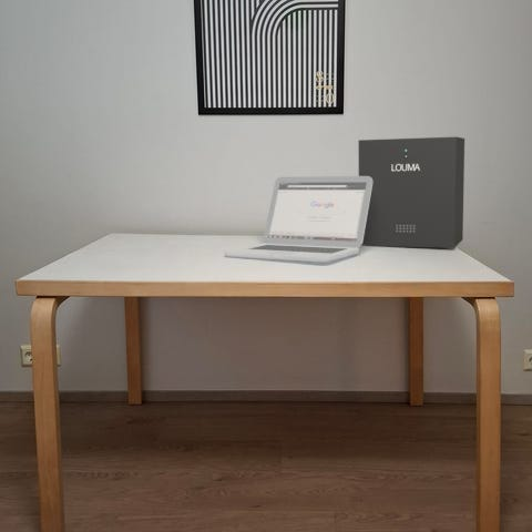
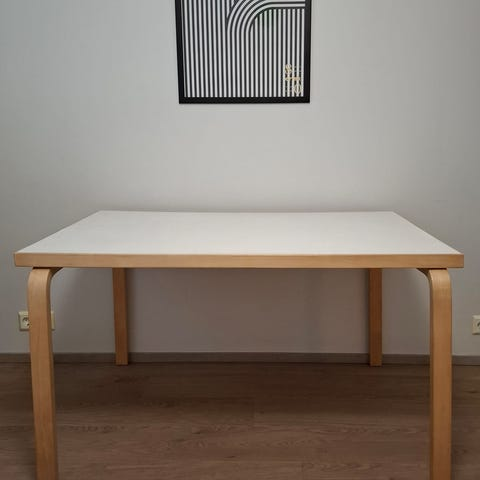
- laptop [223,175,372,263]
- speaker [358,136,466,249]
